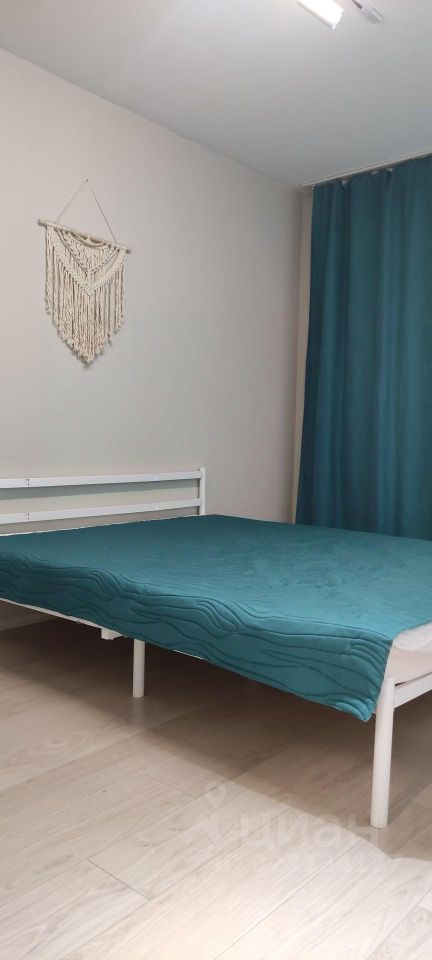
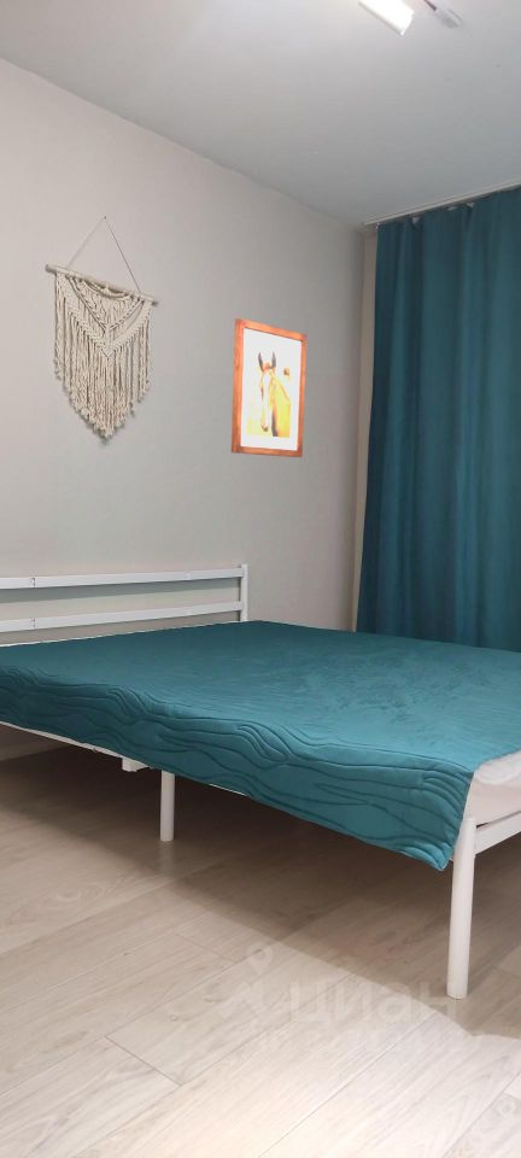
+ wall art [230,317,308,458]
